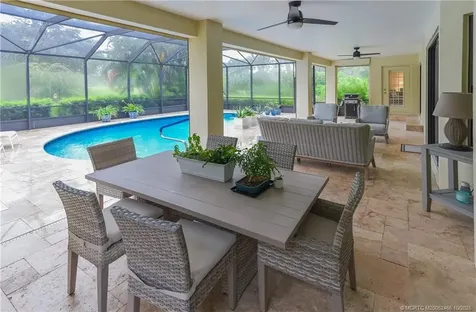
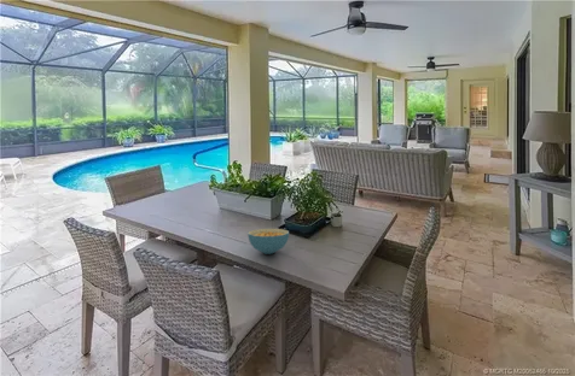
+ cereal bowl [246,228,290,255]
